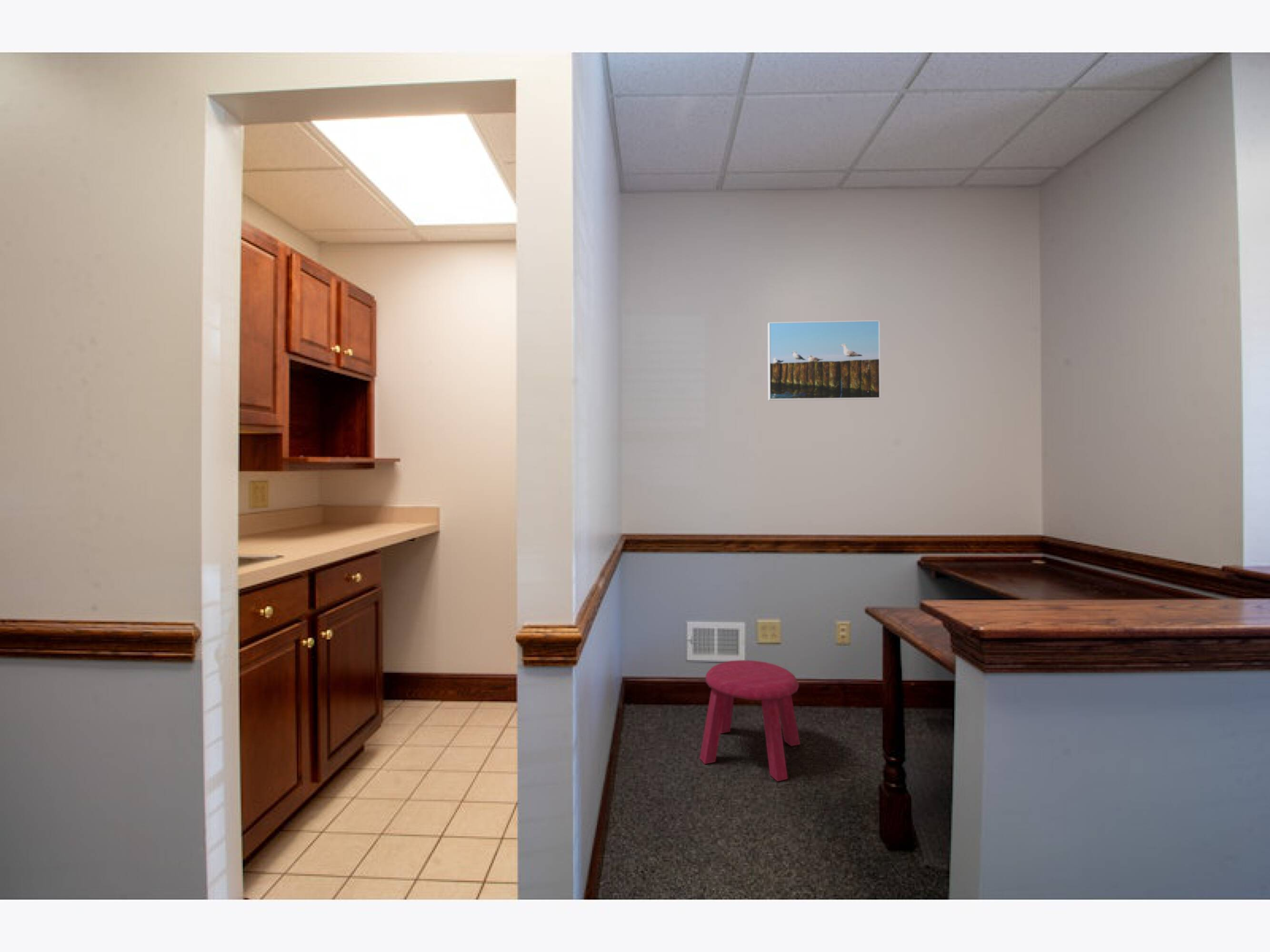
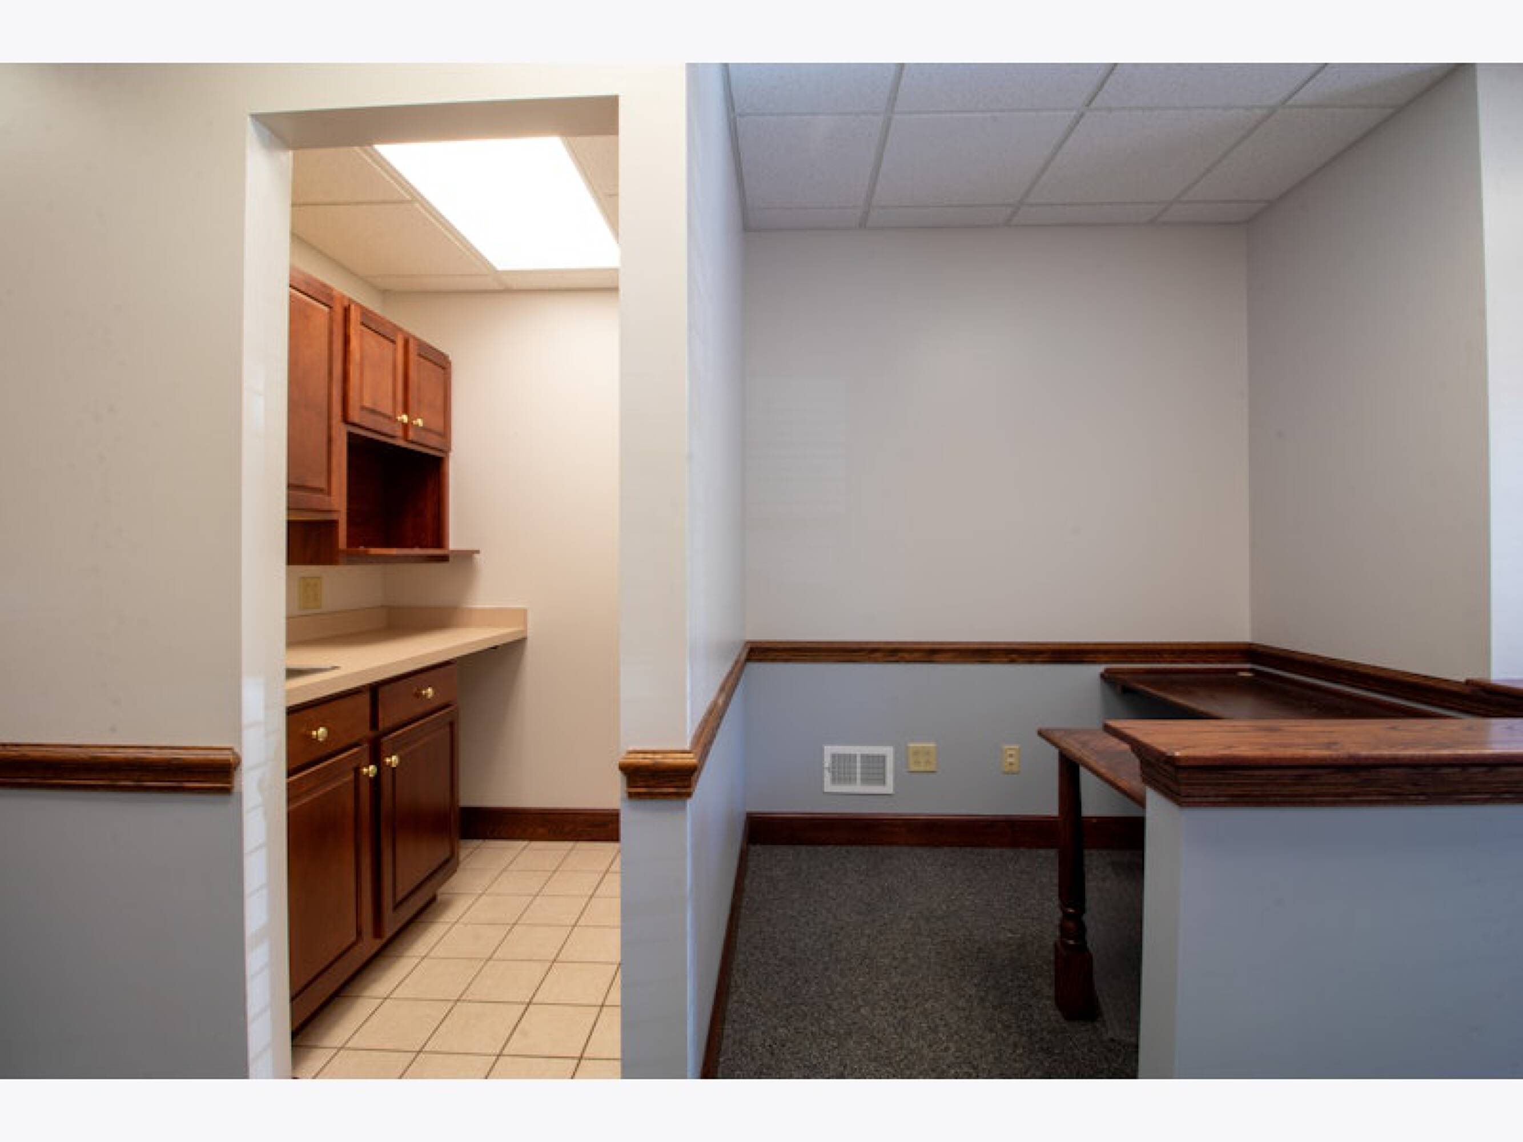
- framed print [767,320,881,401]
- stool [699,660,801,782]
